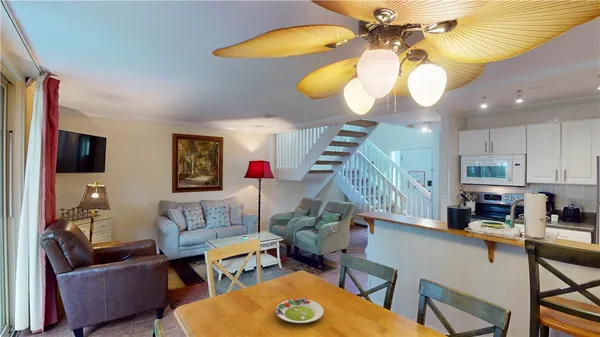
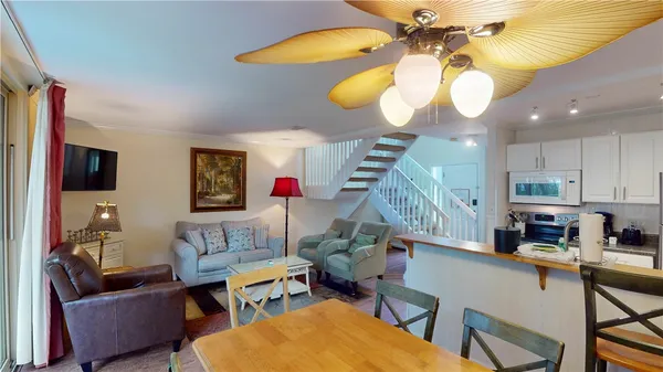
- salad plate [274,297,324,324]
